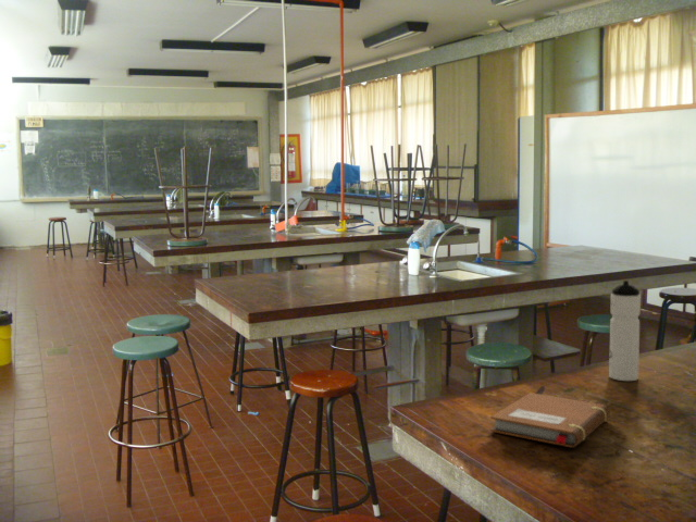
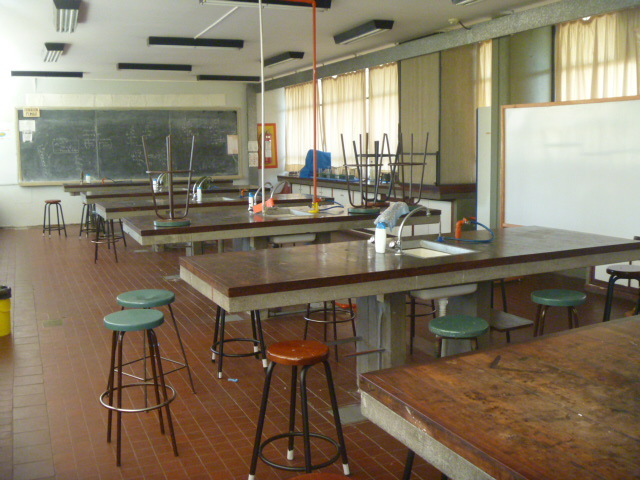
- notebook [489,391,611,448]
- water bottle [608,279,642,382]
